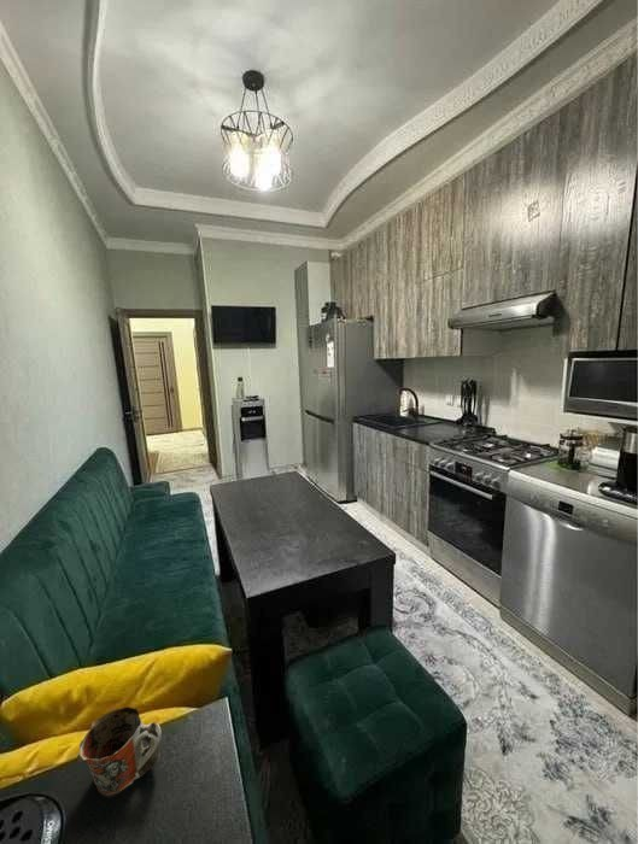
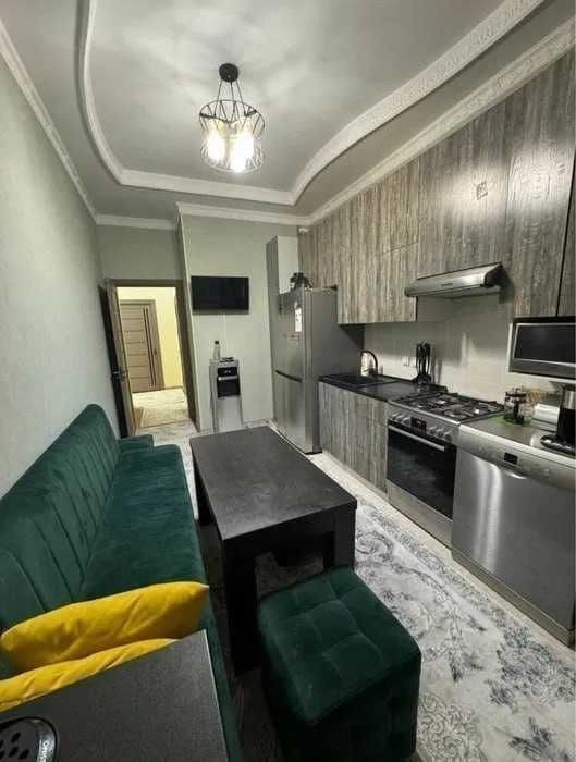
- mug [76,707,163,796]
